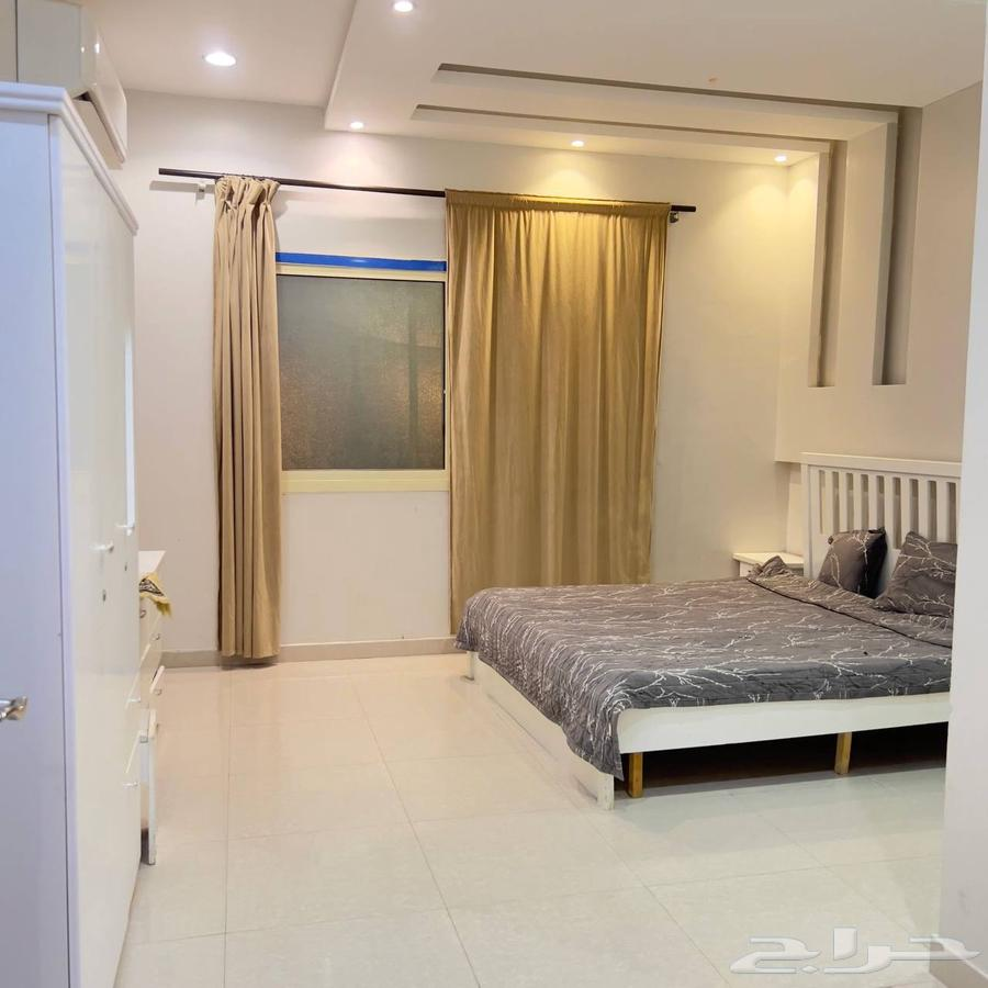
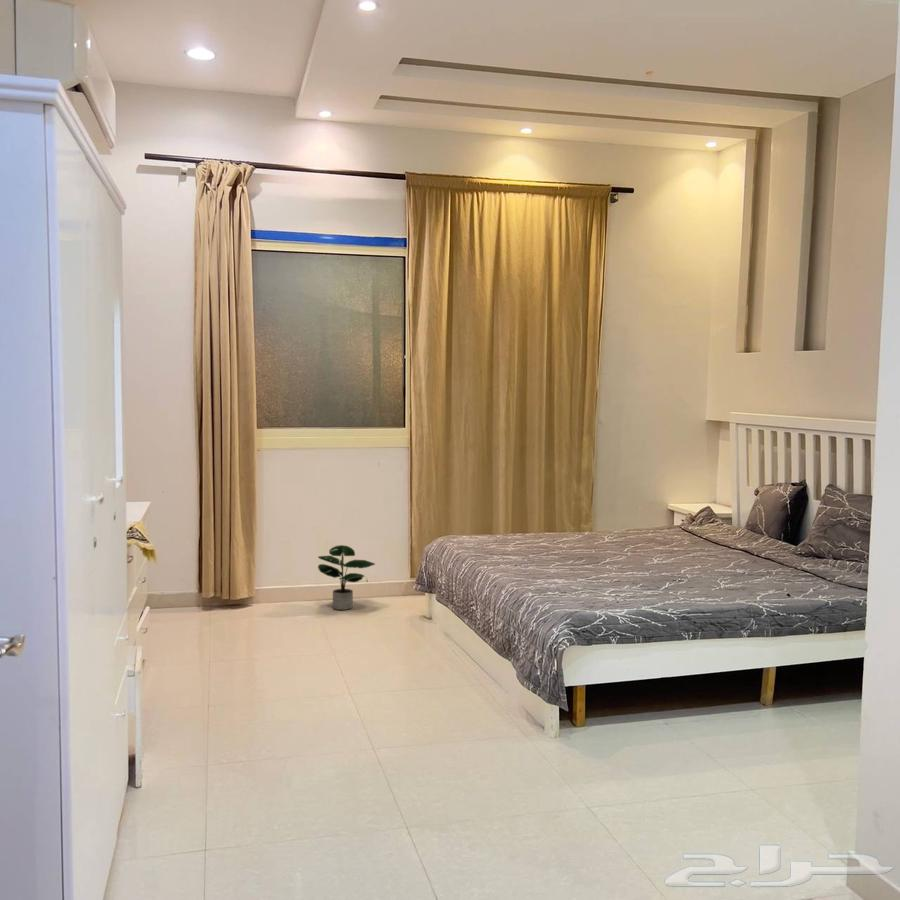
+ potted plant [317,544,376,611]
